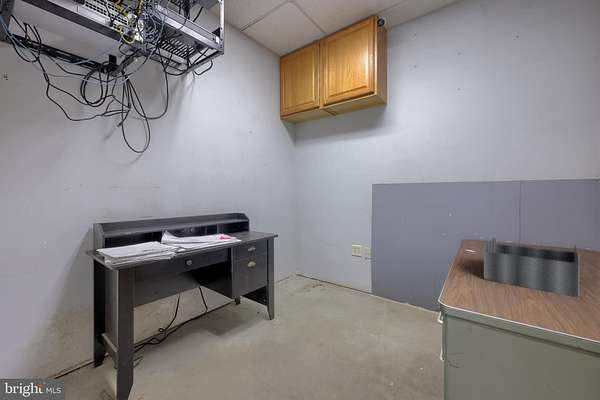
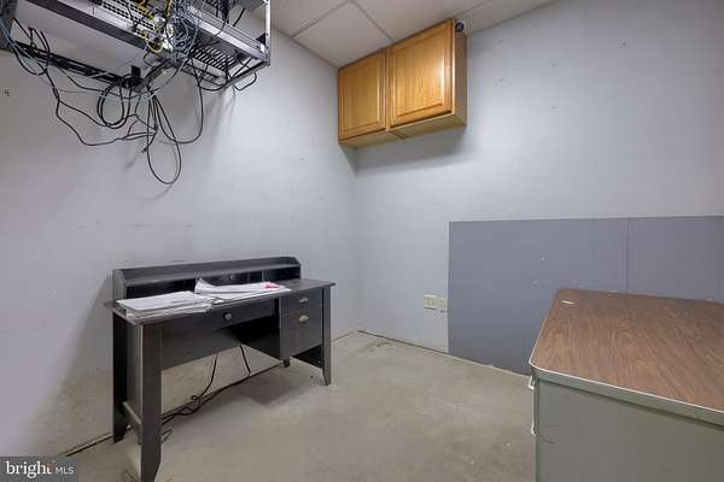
- desk organizer [483,236,581,298]
